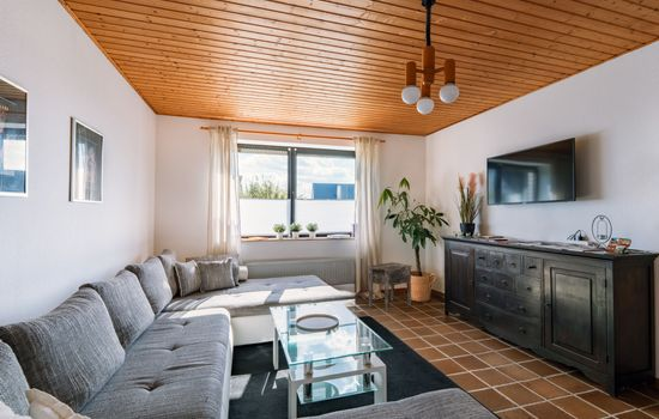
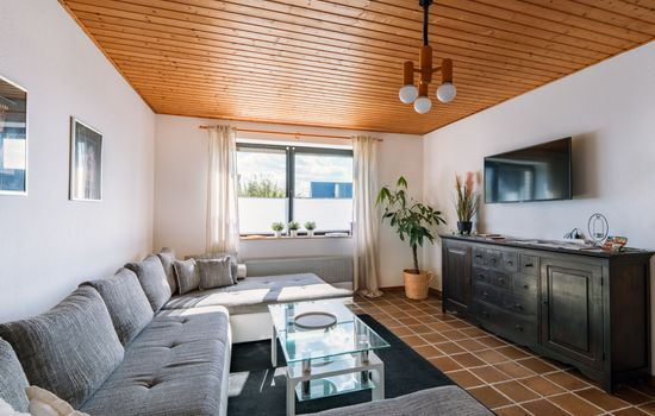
- side table [367,261,413,314]
